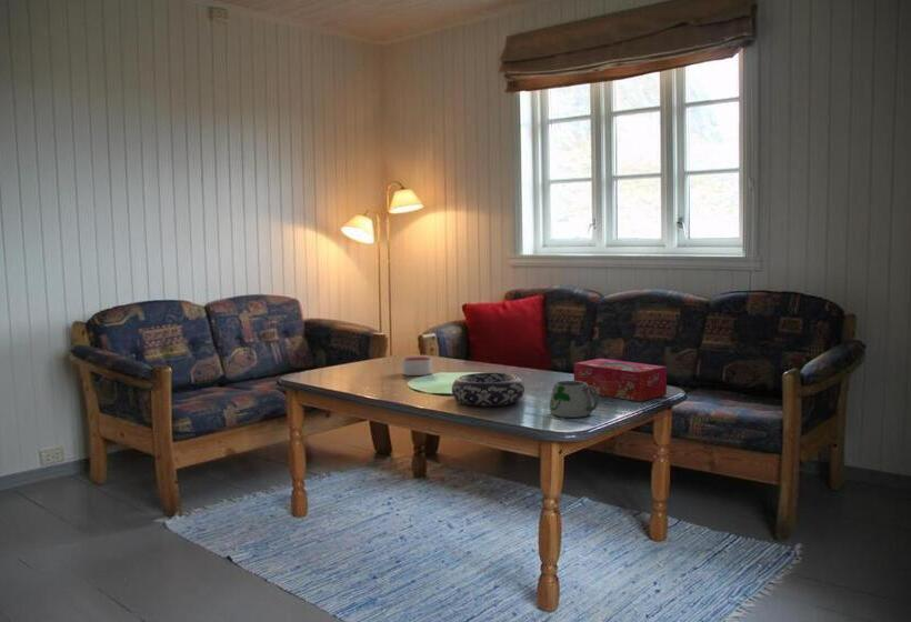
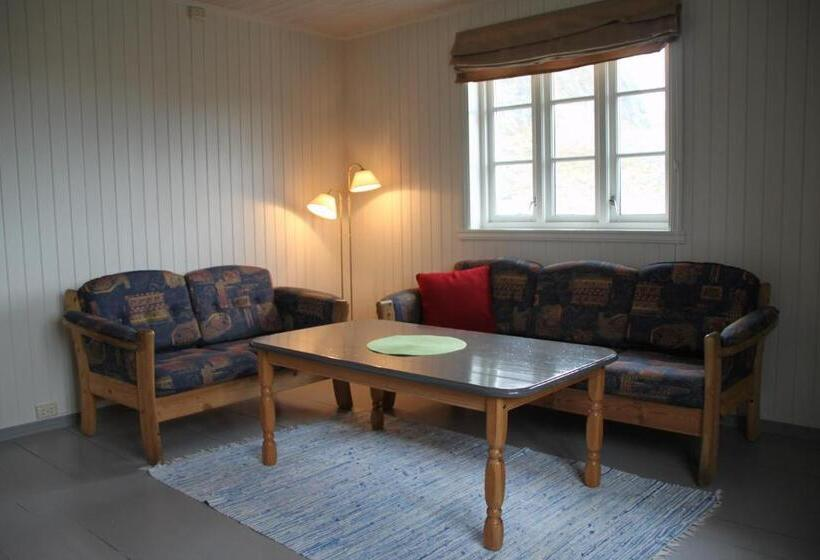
- candle [401,355,433,377]
- decorative bowl [451,372,525,407]
- mug [548,380,600,422]
- tissue box [573,358,668,402]
